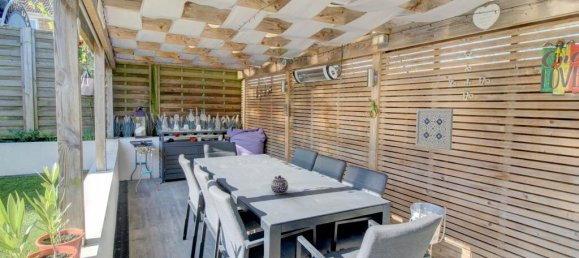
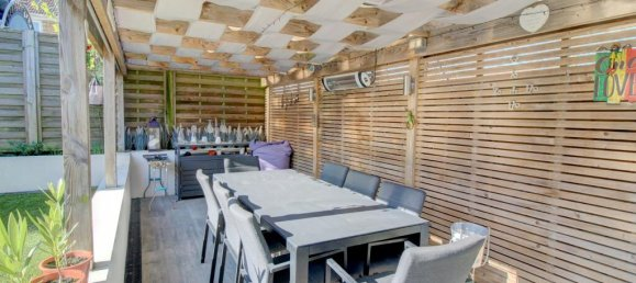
- teapot [270,175,289,195]
- wall art [414,108,454,151]
